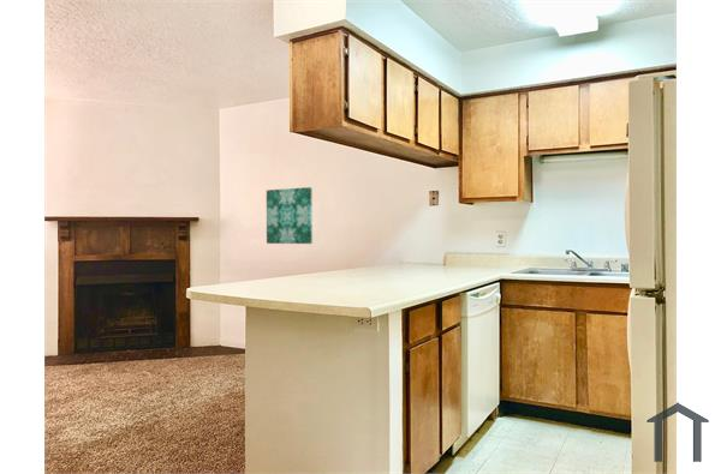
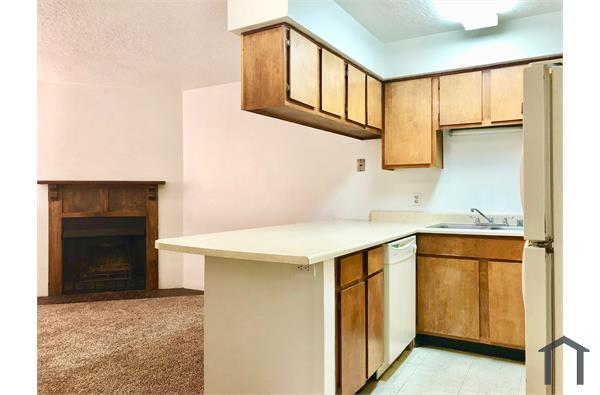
- wall art [266,186,314,245]
